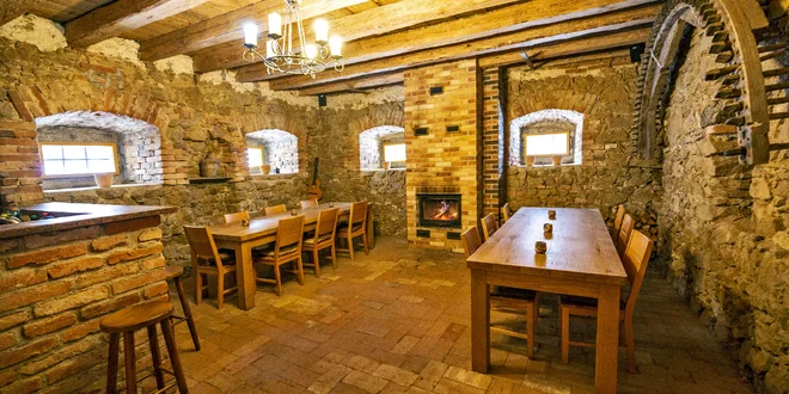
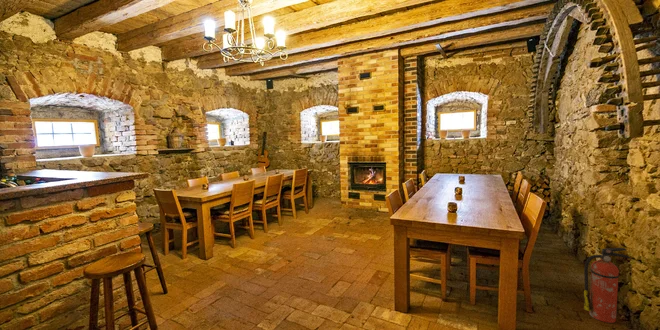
+ fire extinguisher [583,247,632,324]
